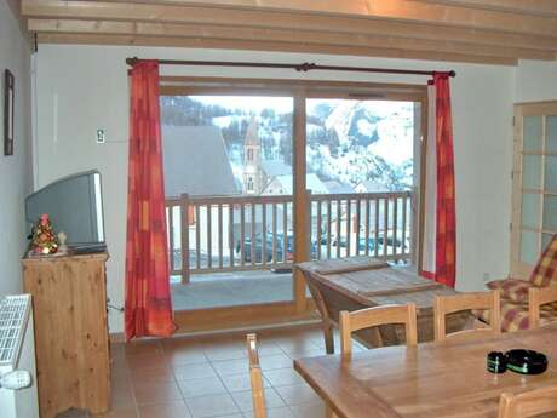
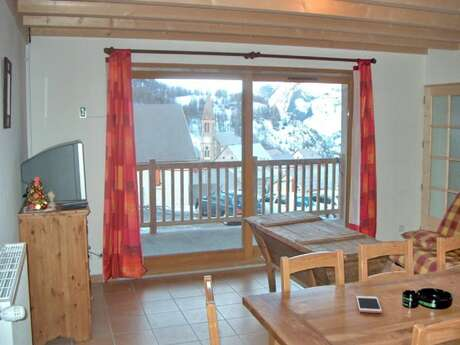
+ cell phone [355,295,383,314]
